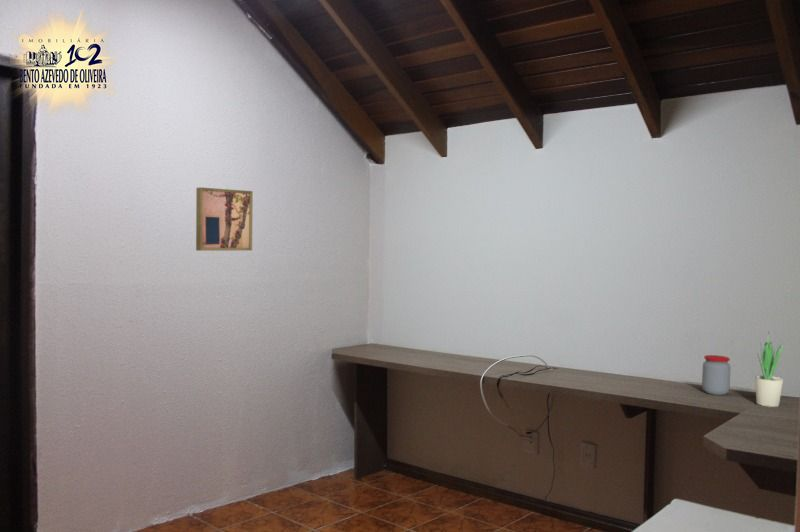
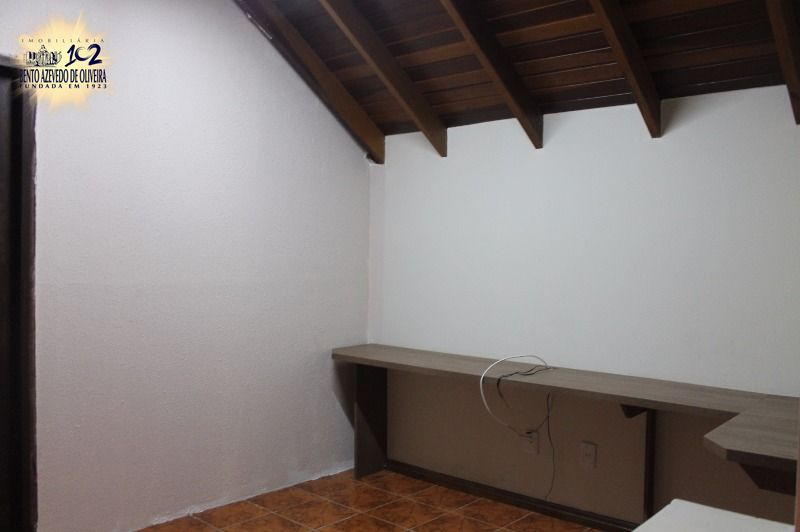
- potted plant [754,329,785,408]
- wall art [195,186,254,252]
- jar [701,354,732,396]
